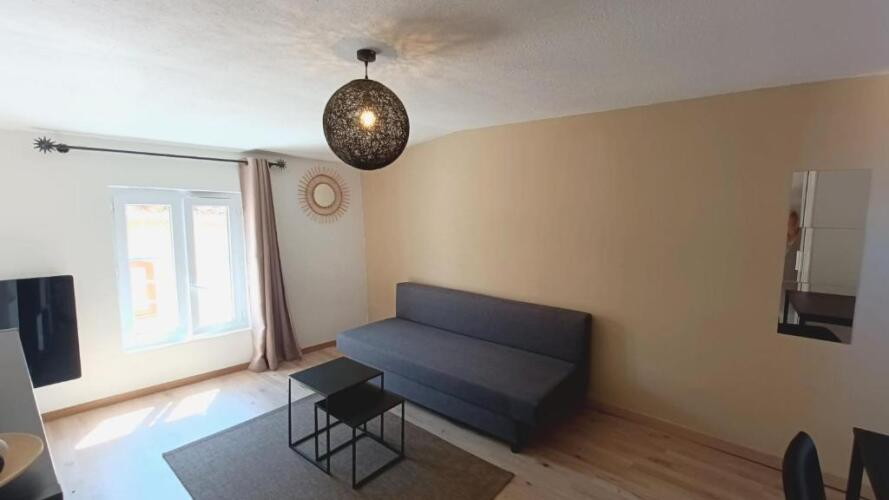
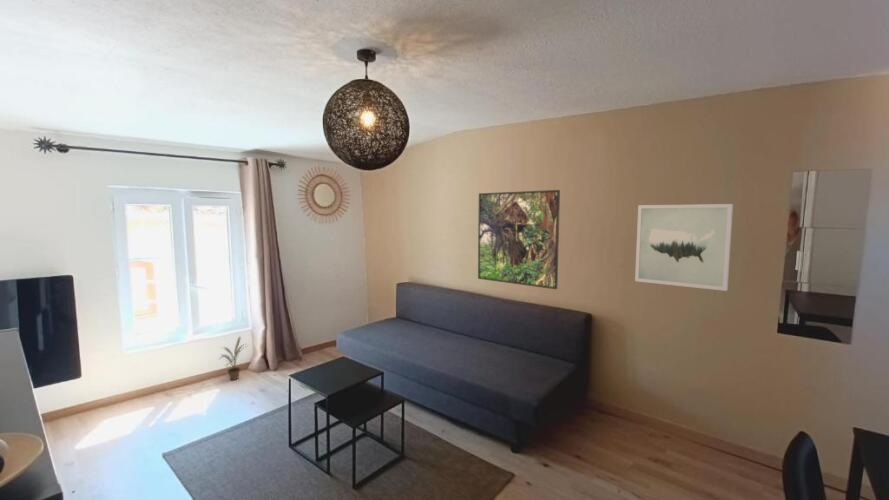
+ wall art [634,203,734,292]
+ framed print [477,189,561,290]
+ potted plant [218,336,248,381]
